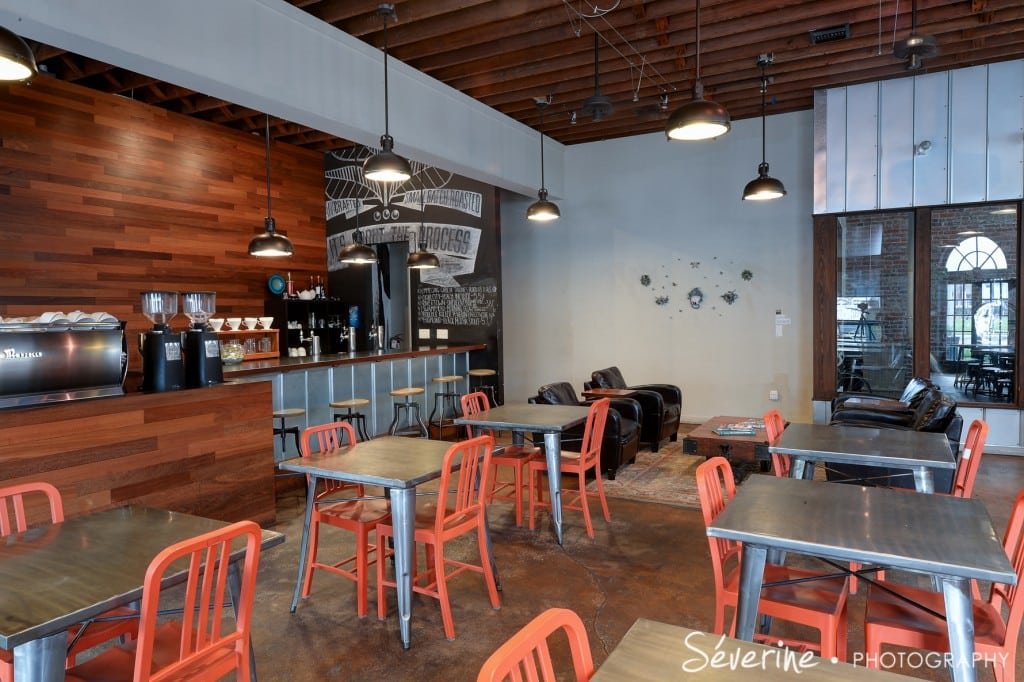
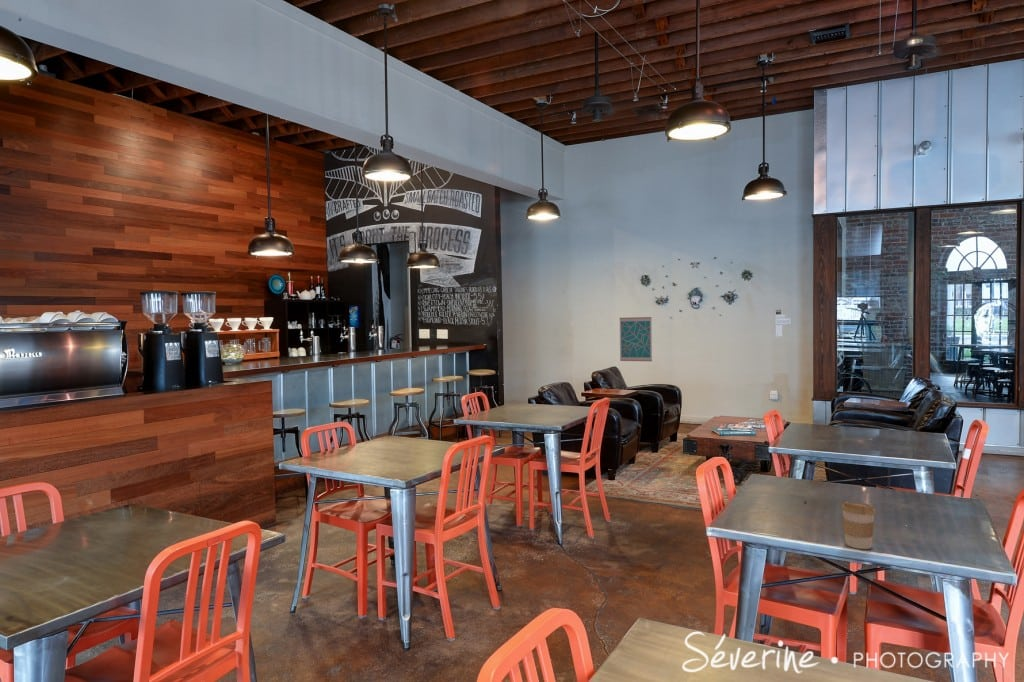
+ coffee cup [840,501,877,550]
+ wall art [619,316,653,362]
